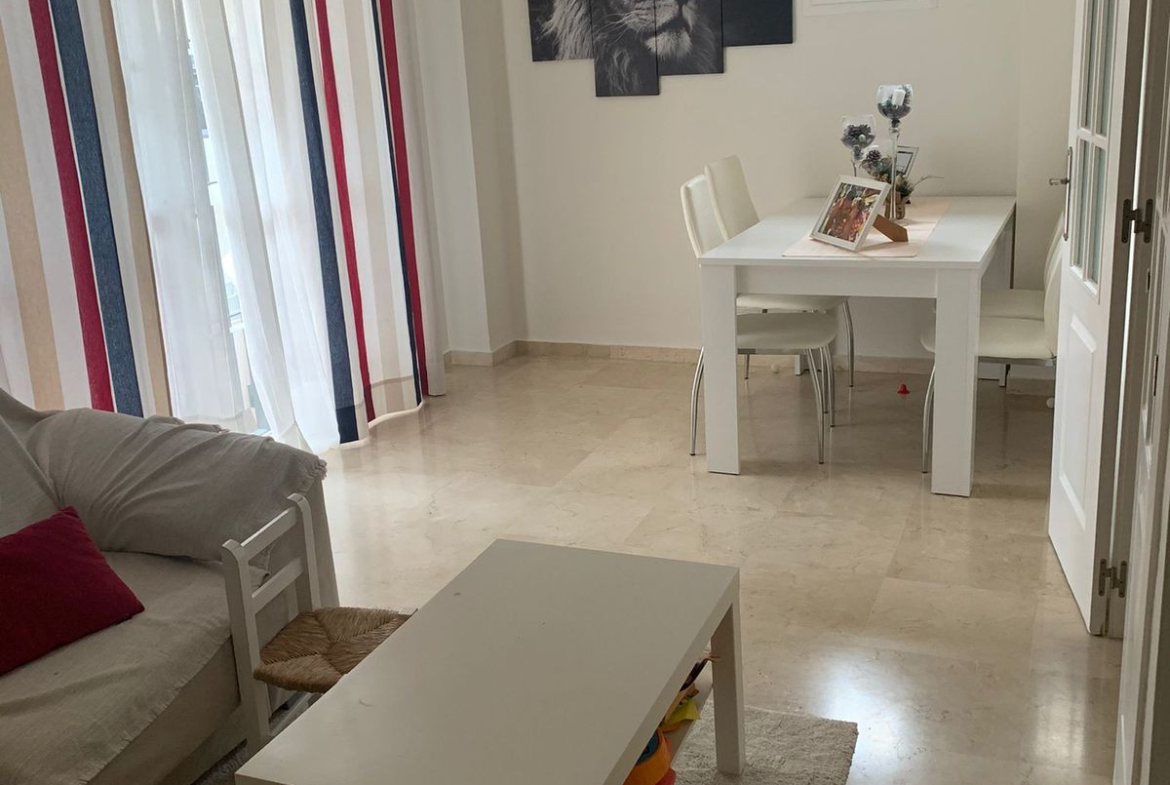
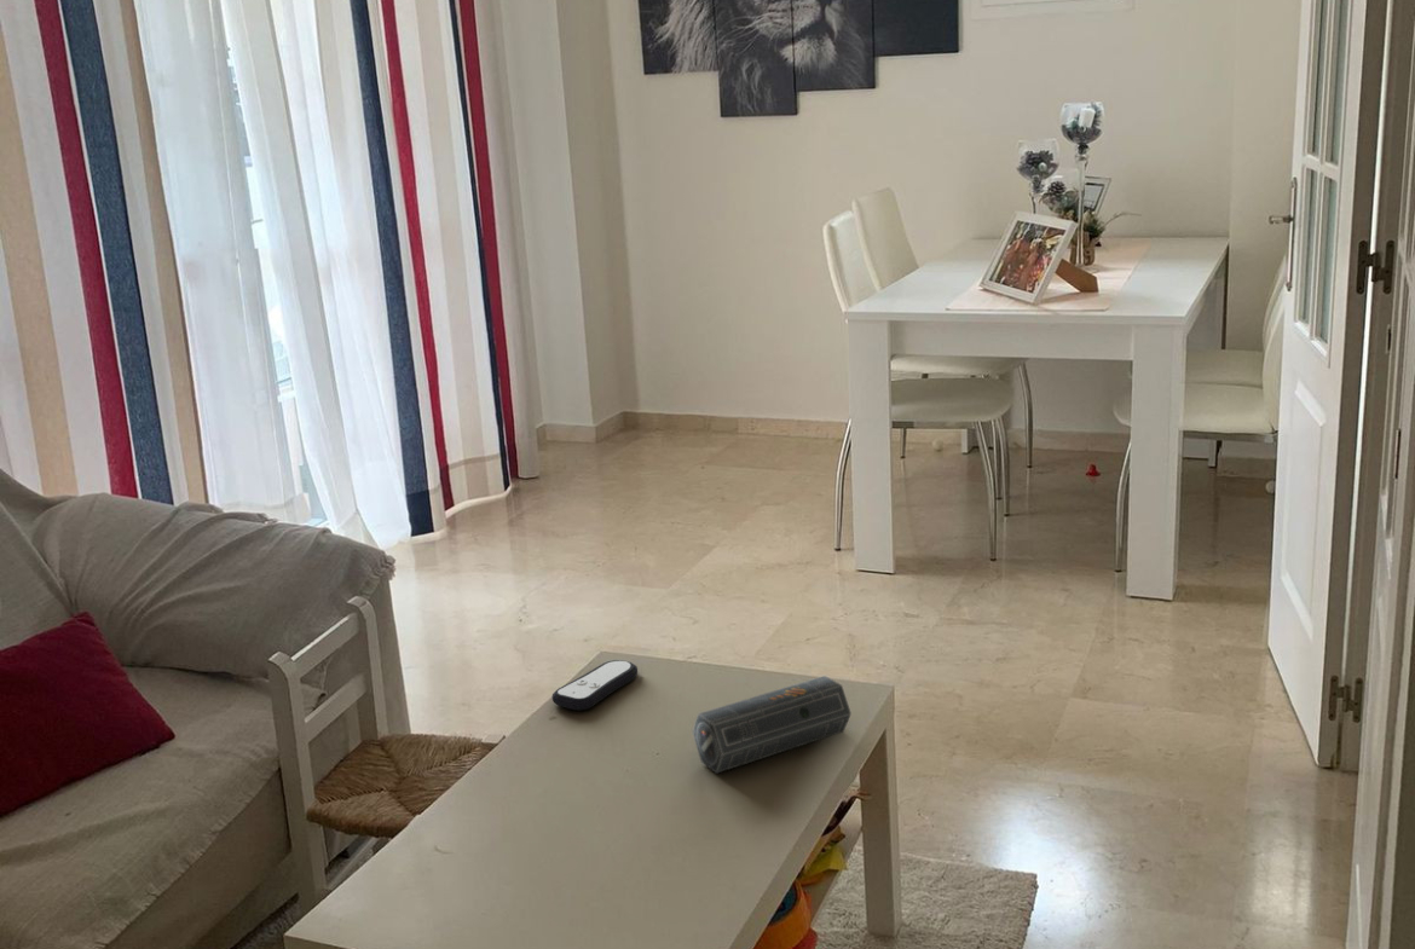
+ remote control [550,659,639,711]
+ speaker [691,675,853,775]
